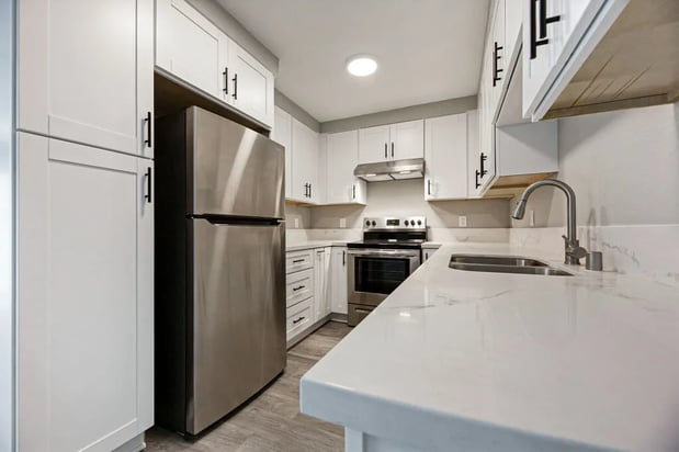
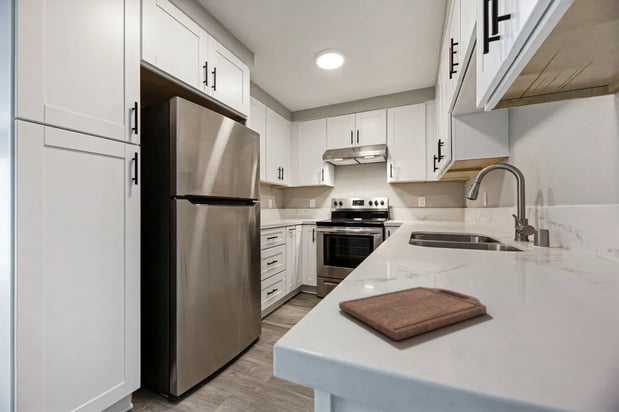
+ cutting board [338,286,487,341]
